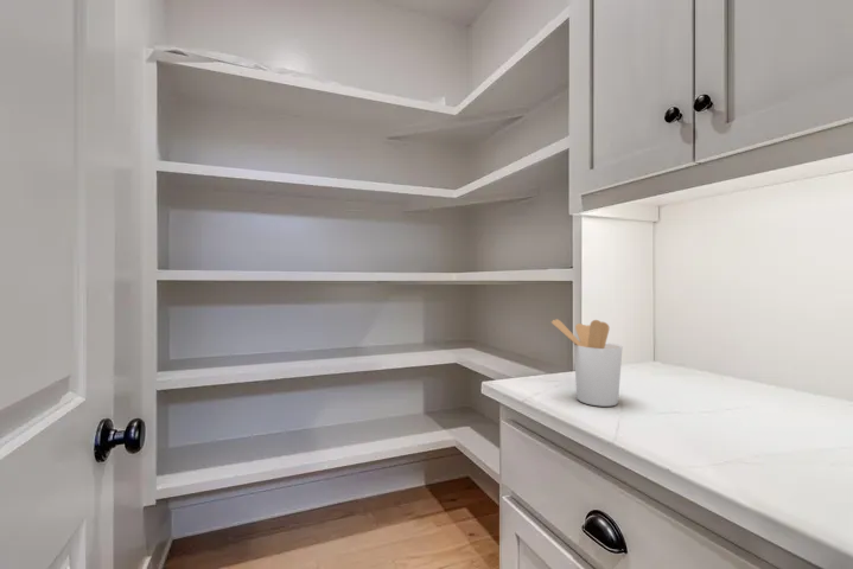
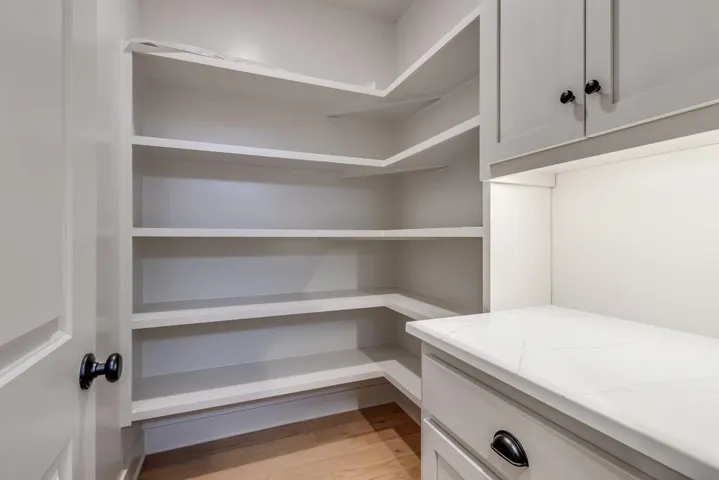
- utensil holder [549,318,623,408]
